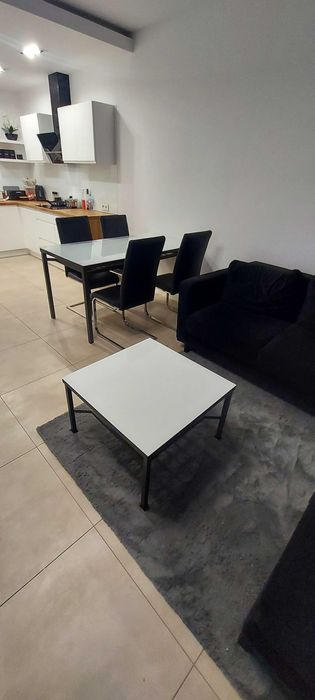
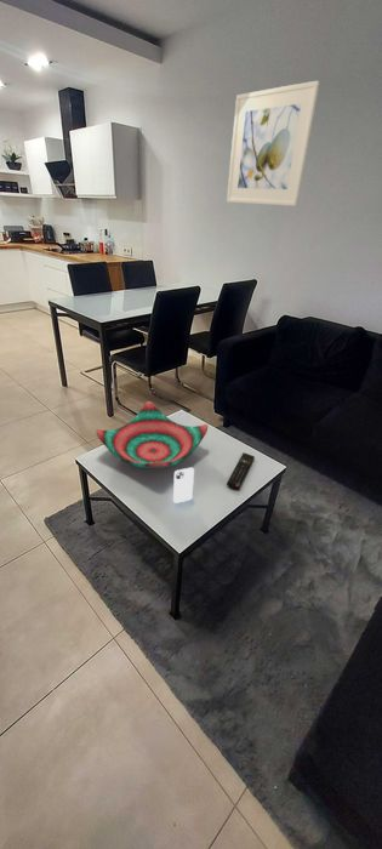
+ remote control [226,451,256,491]
+ decorative bowl [96,400,209,469]
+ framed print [226,80,321,207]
+ smartphone [172,467,195,505]
